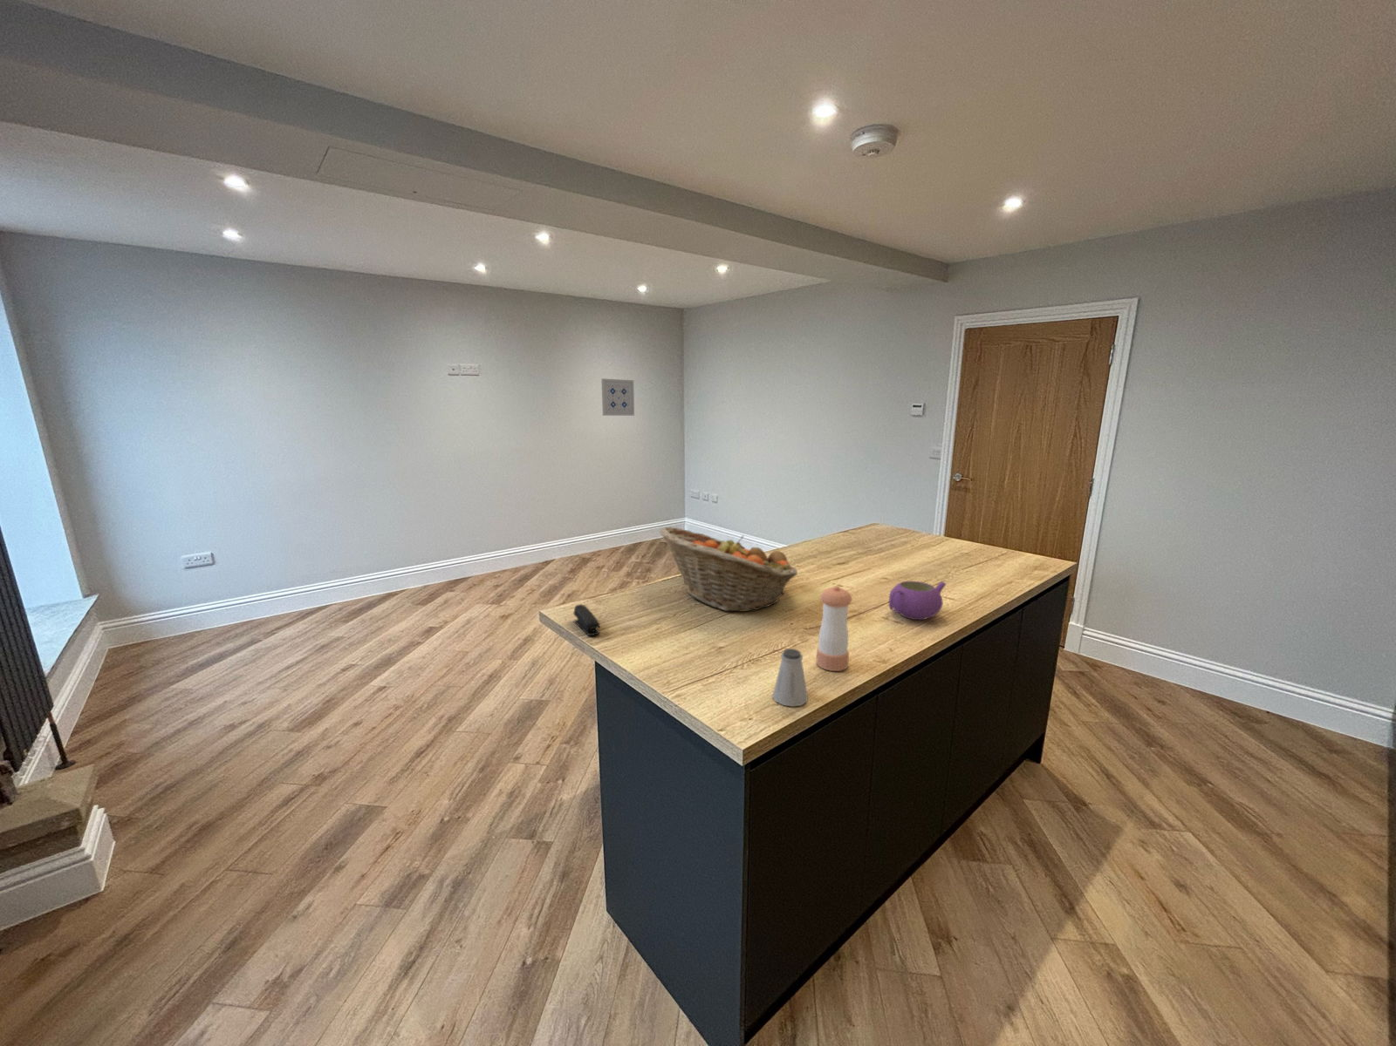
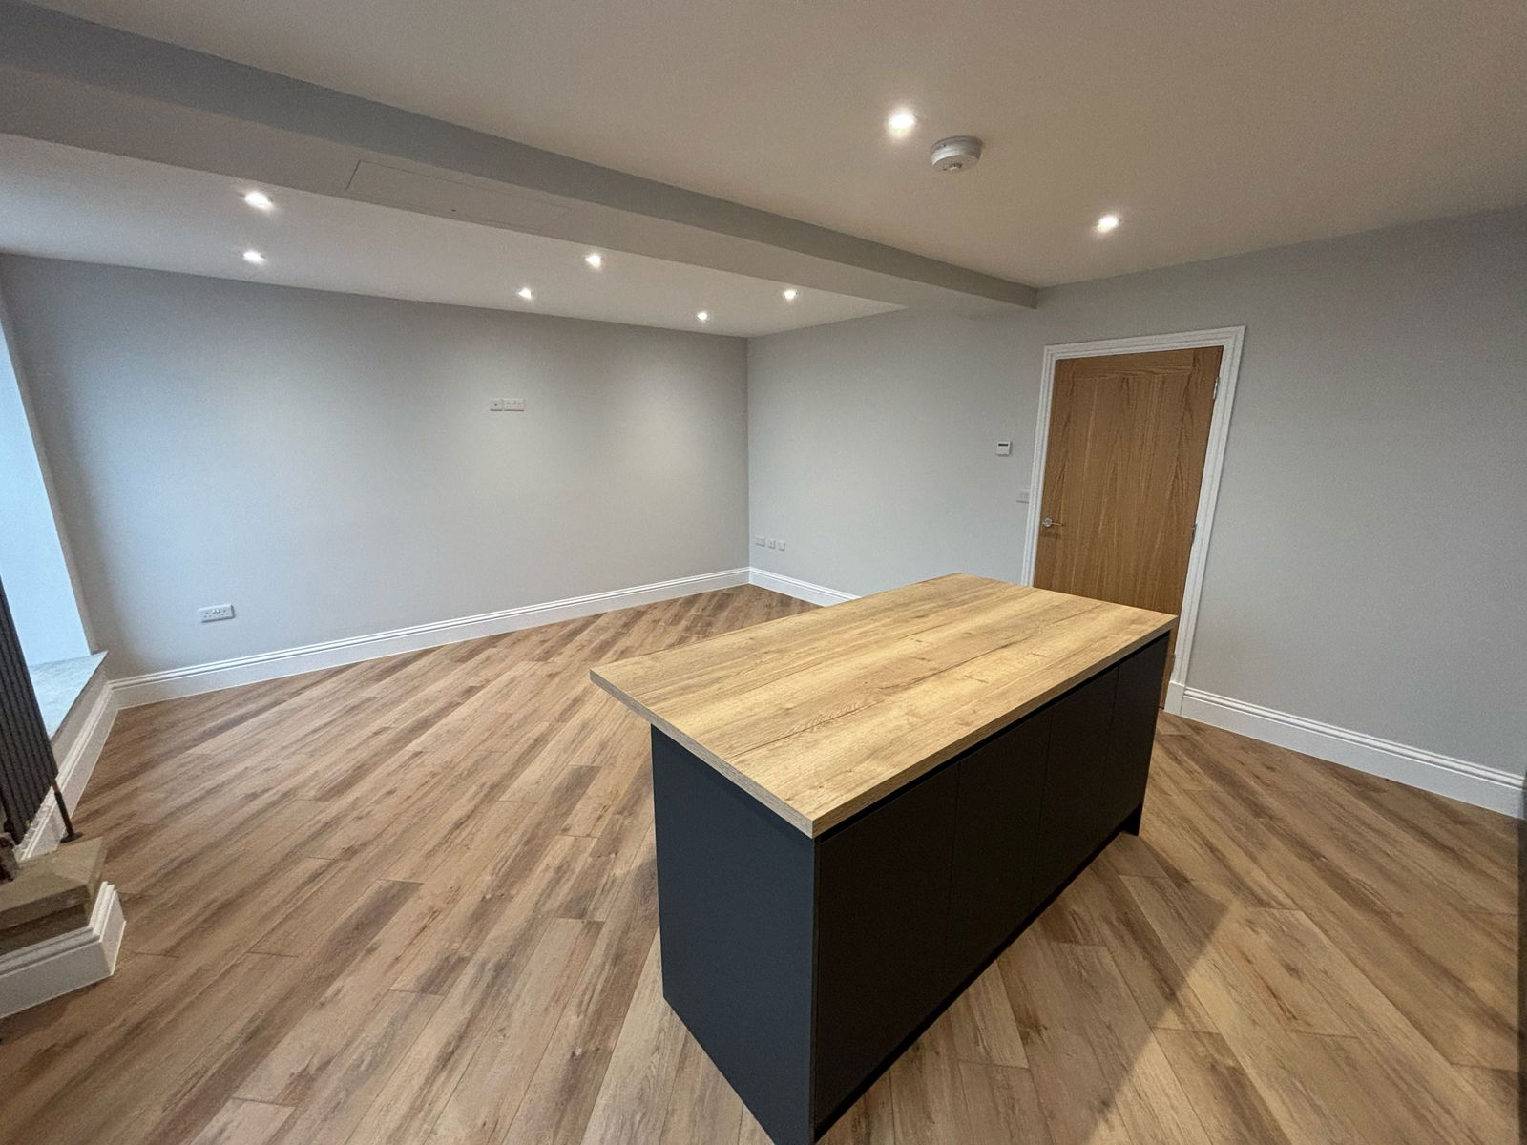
- stapler [573,603,601,636]
- saltshaker [772,647,809,706]
- pepper shaker [815,585,852,672]
- fruit basket [657,526,798,612]
- wall art [600,378,635,416]
- teapot [888,580,946,621]
